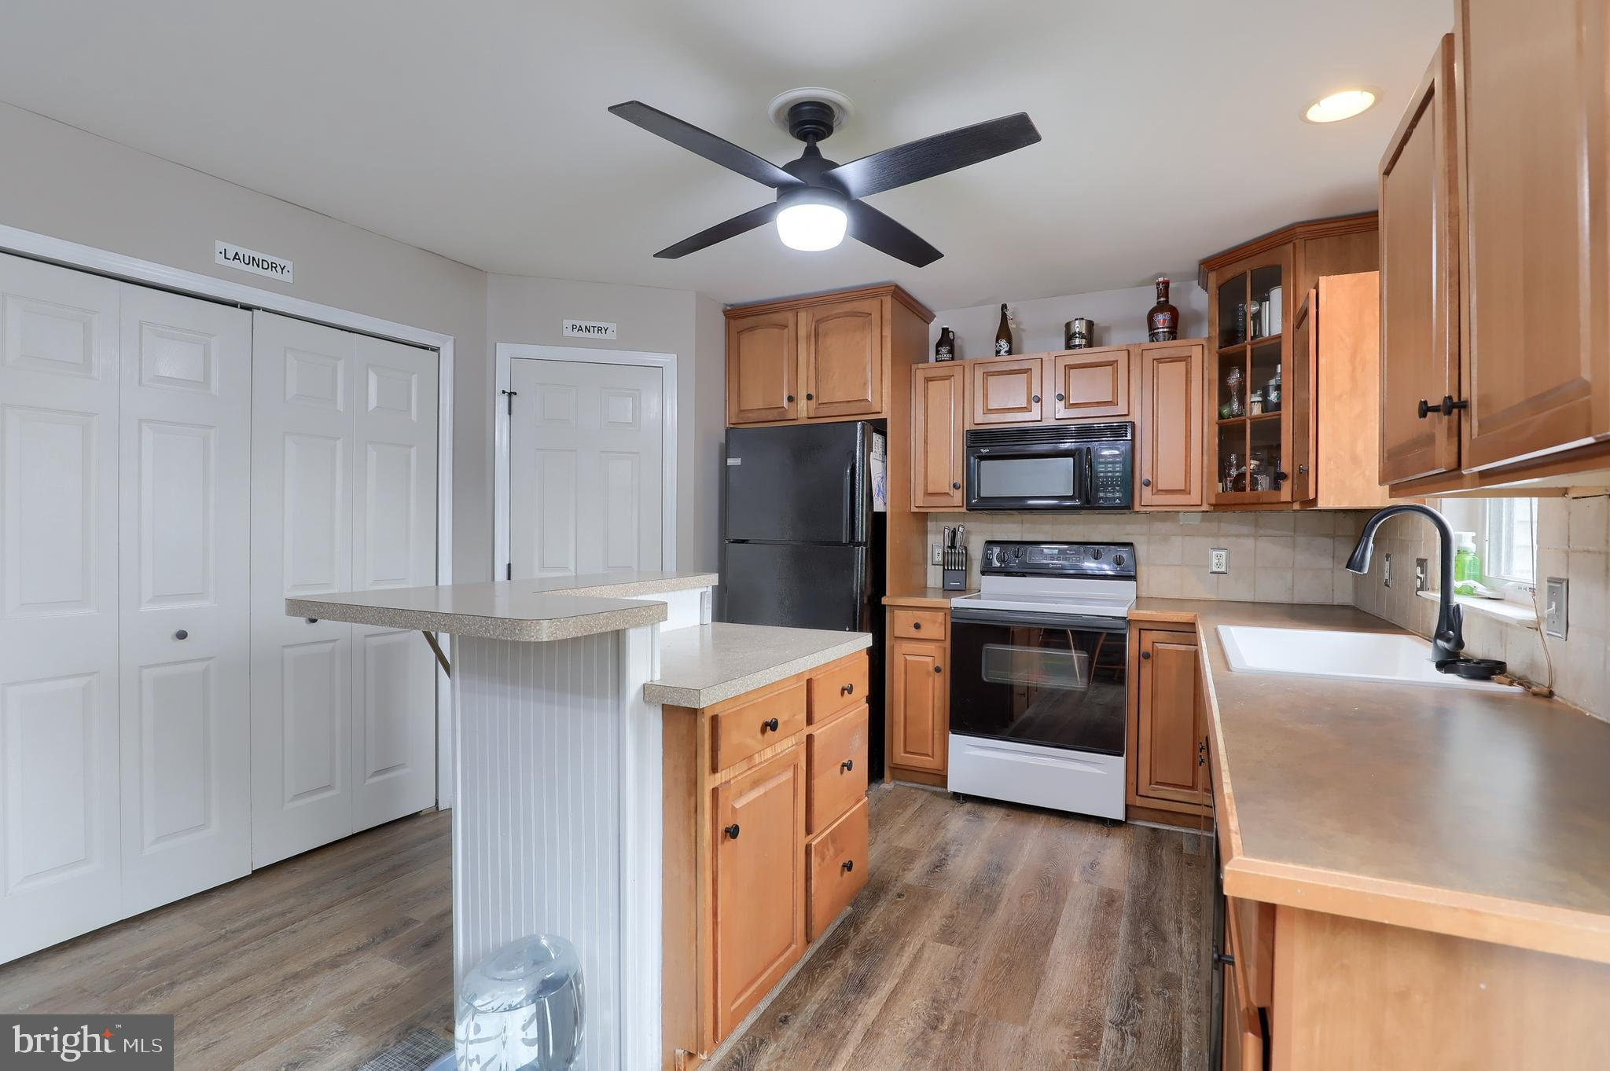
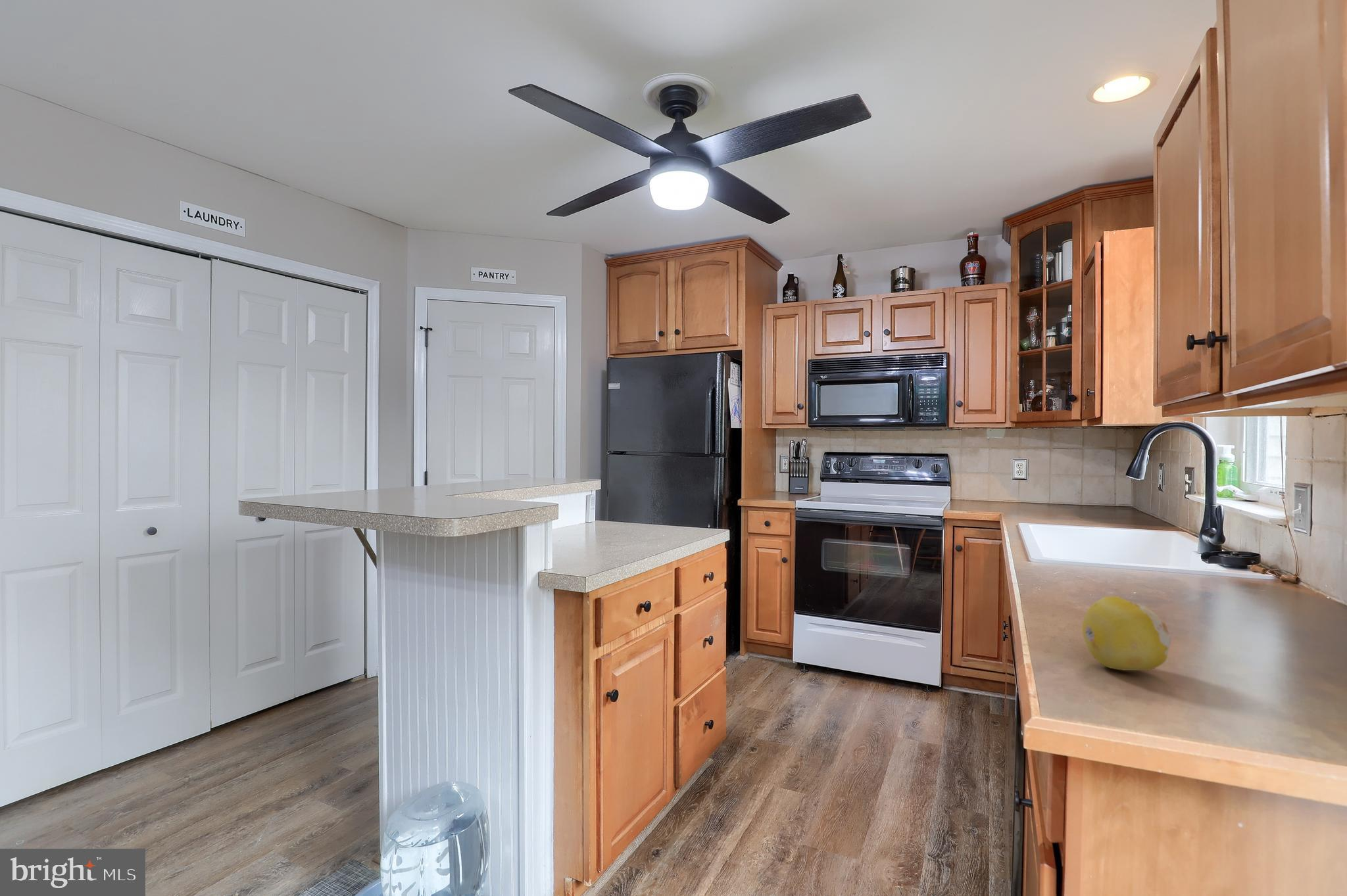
+ fruit [1082,596,1171,671]
